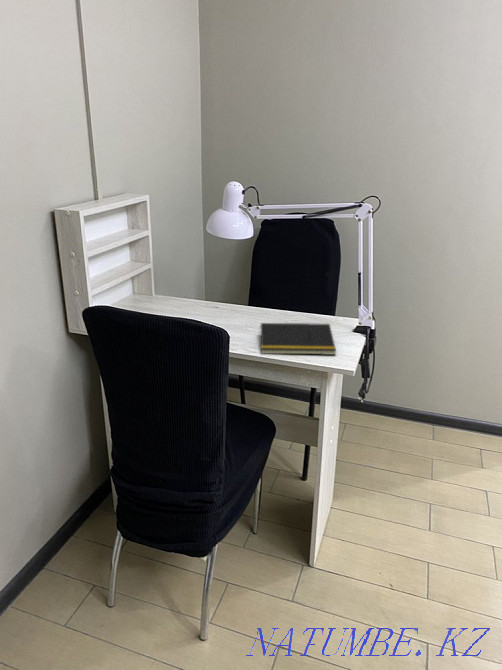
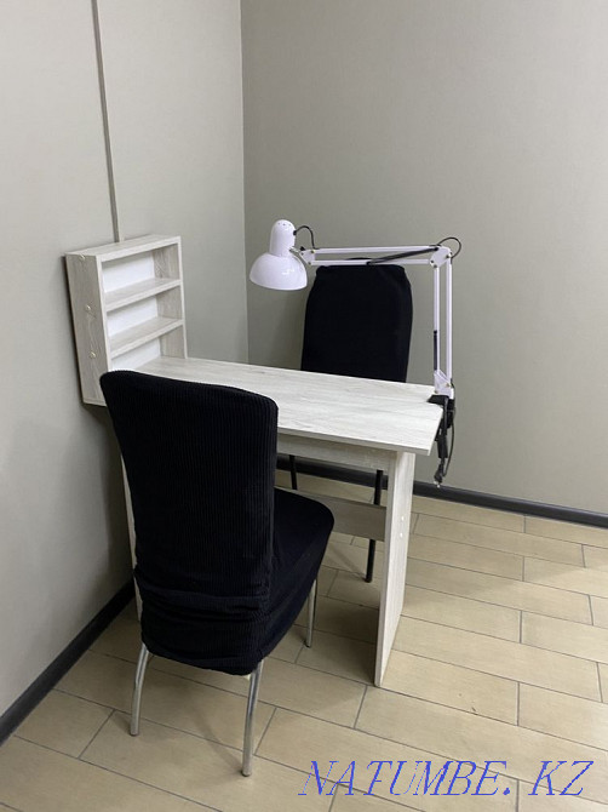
- notepad [257,322,337,356]
